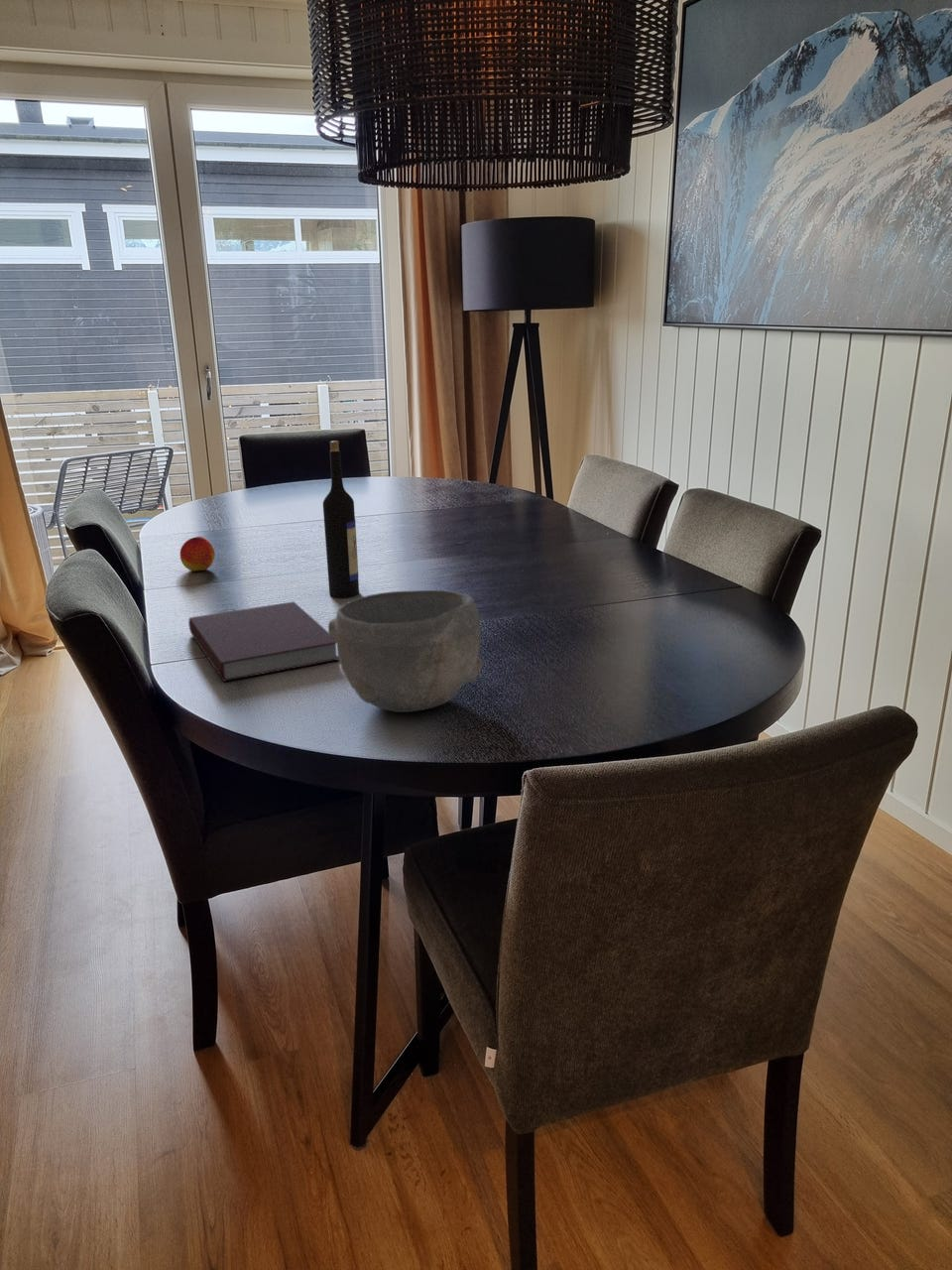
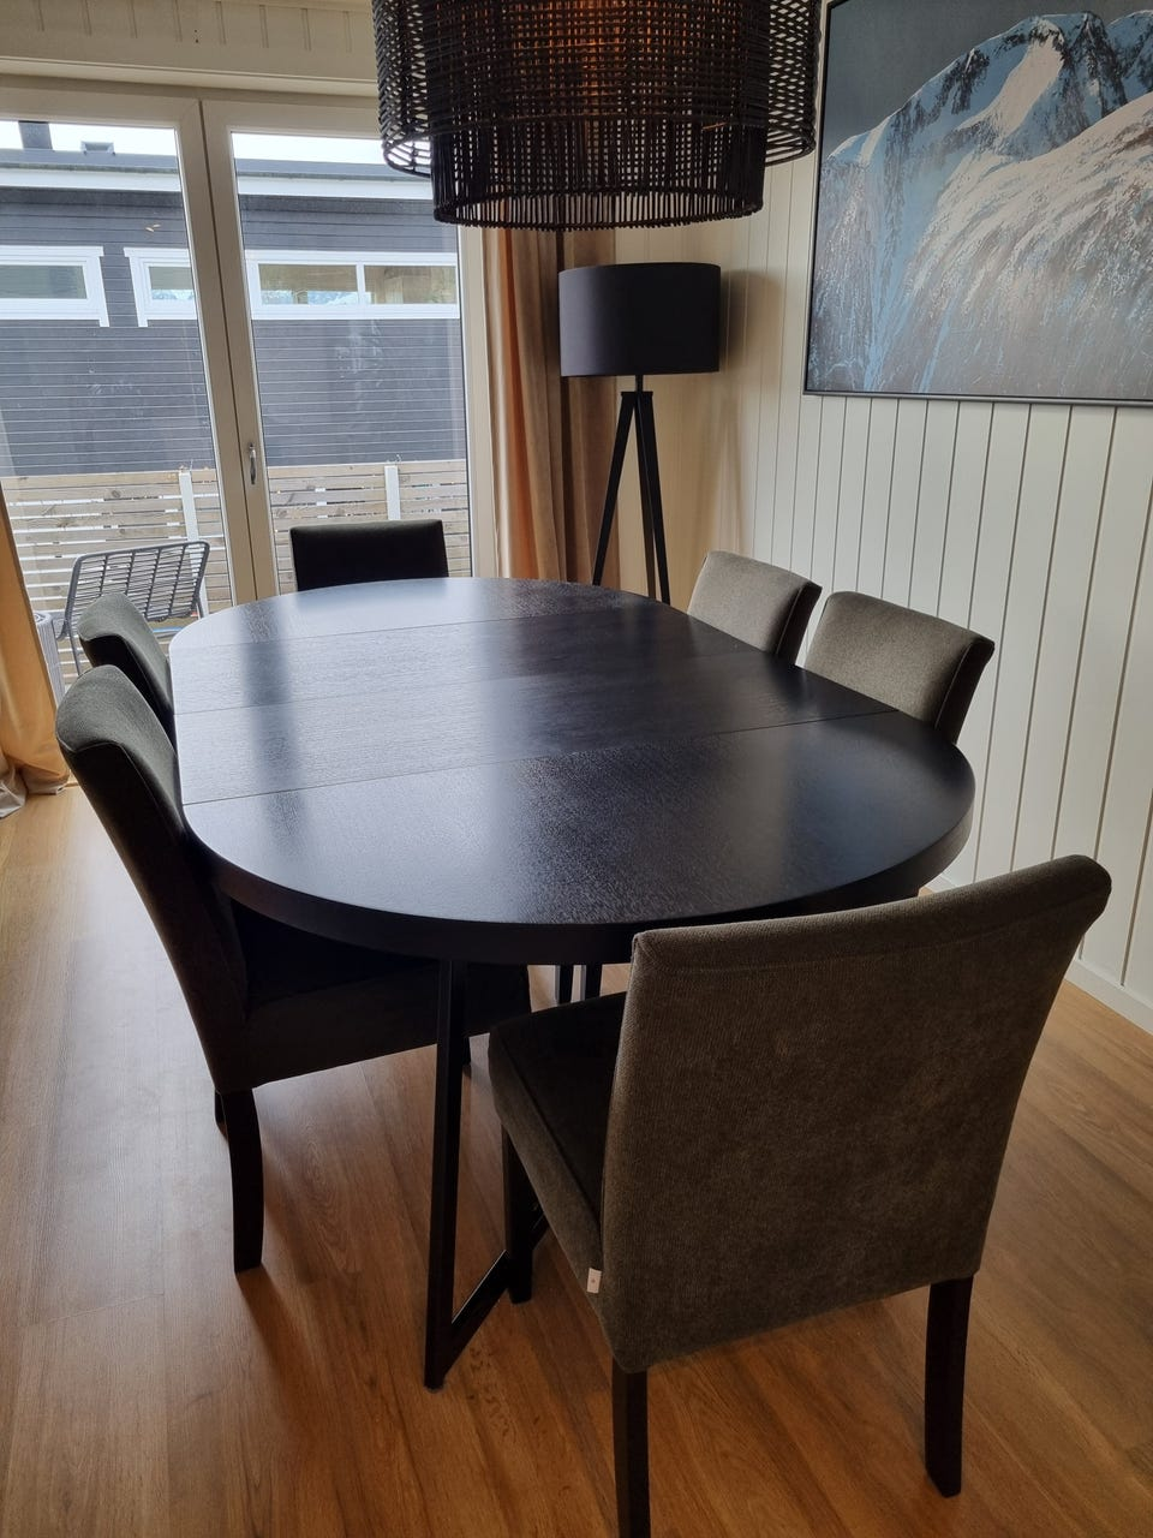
- peach [179,536,216,572]
- bowl [327,589,483,713]
- notebook [187,600,339,683]
- wine bottle [322,440,360,599]
